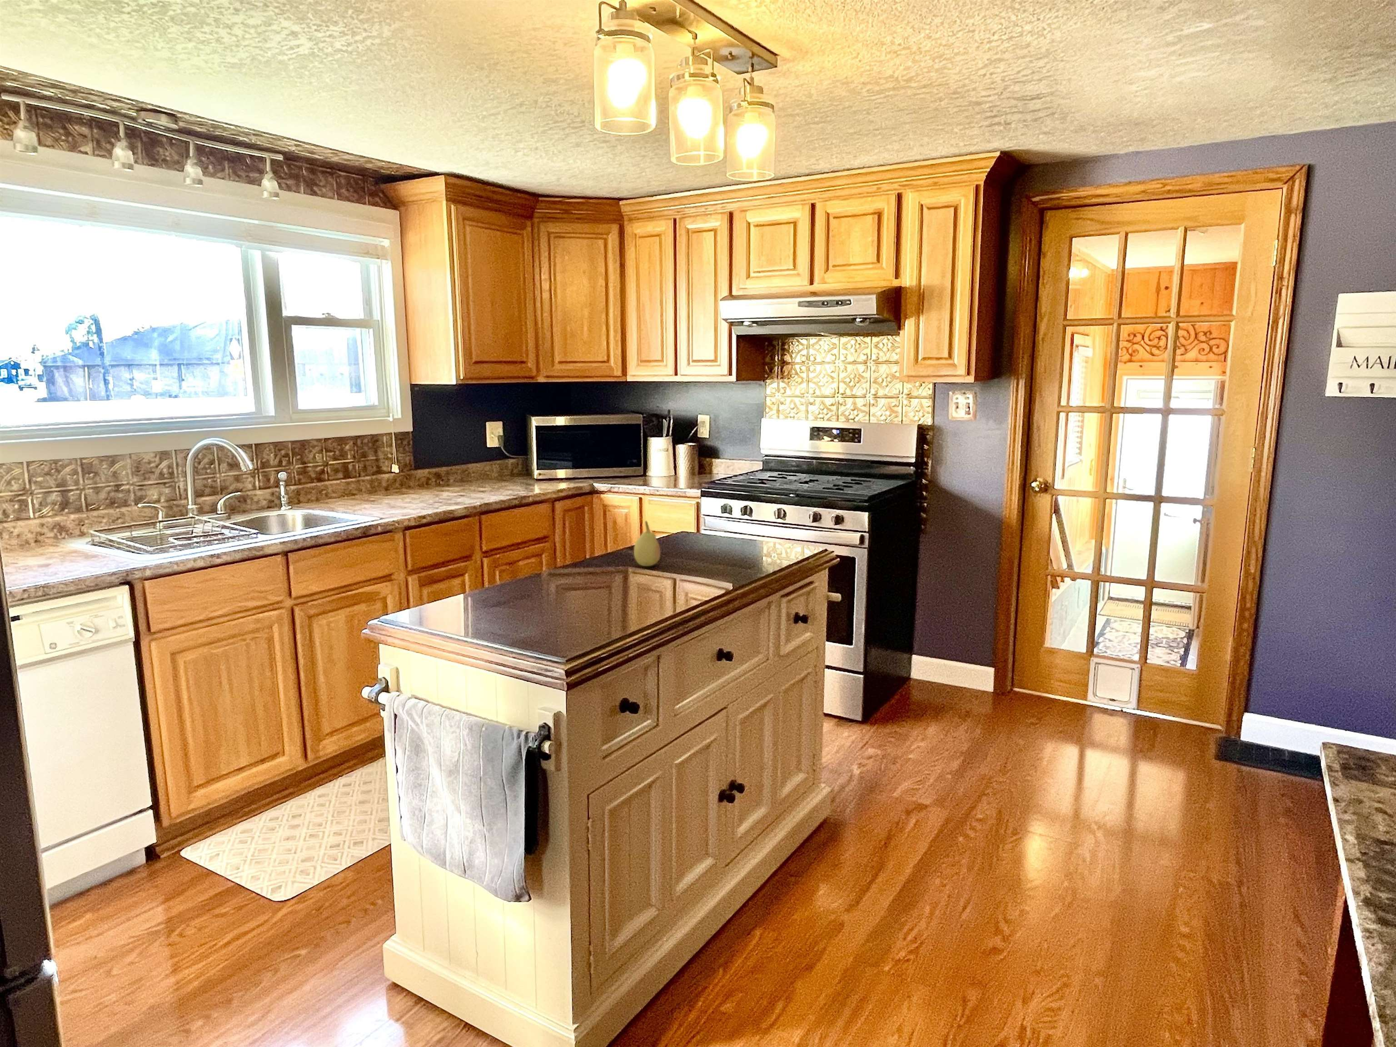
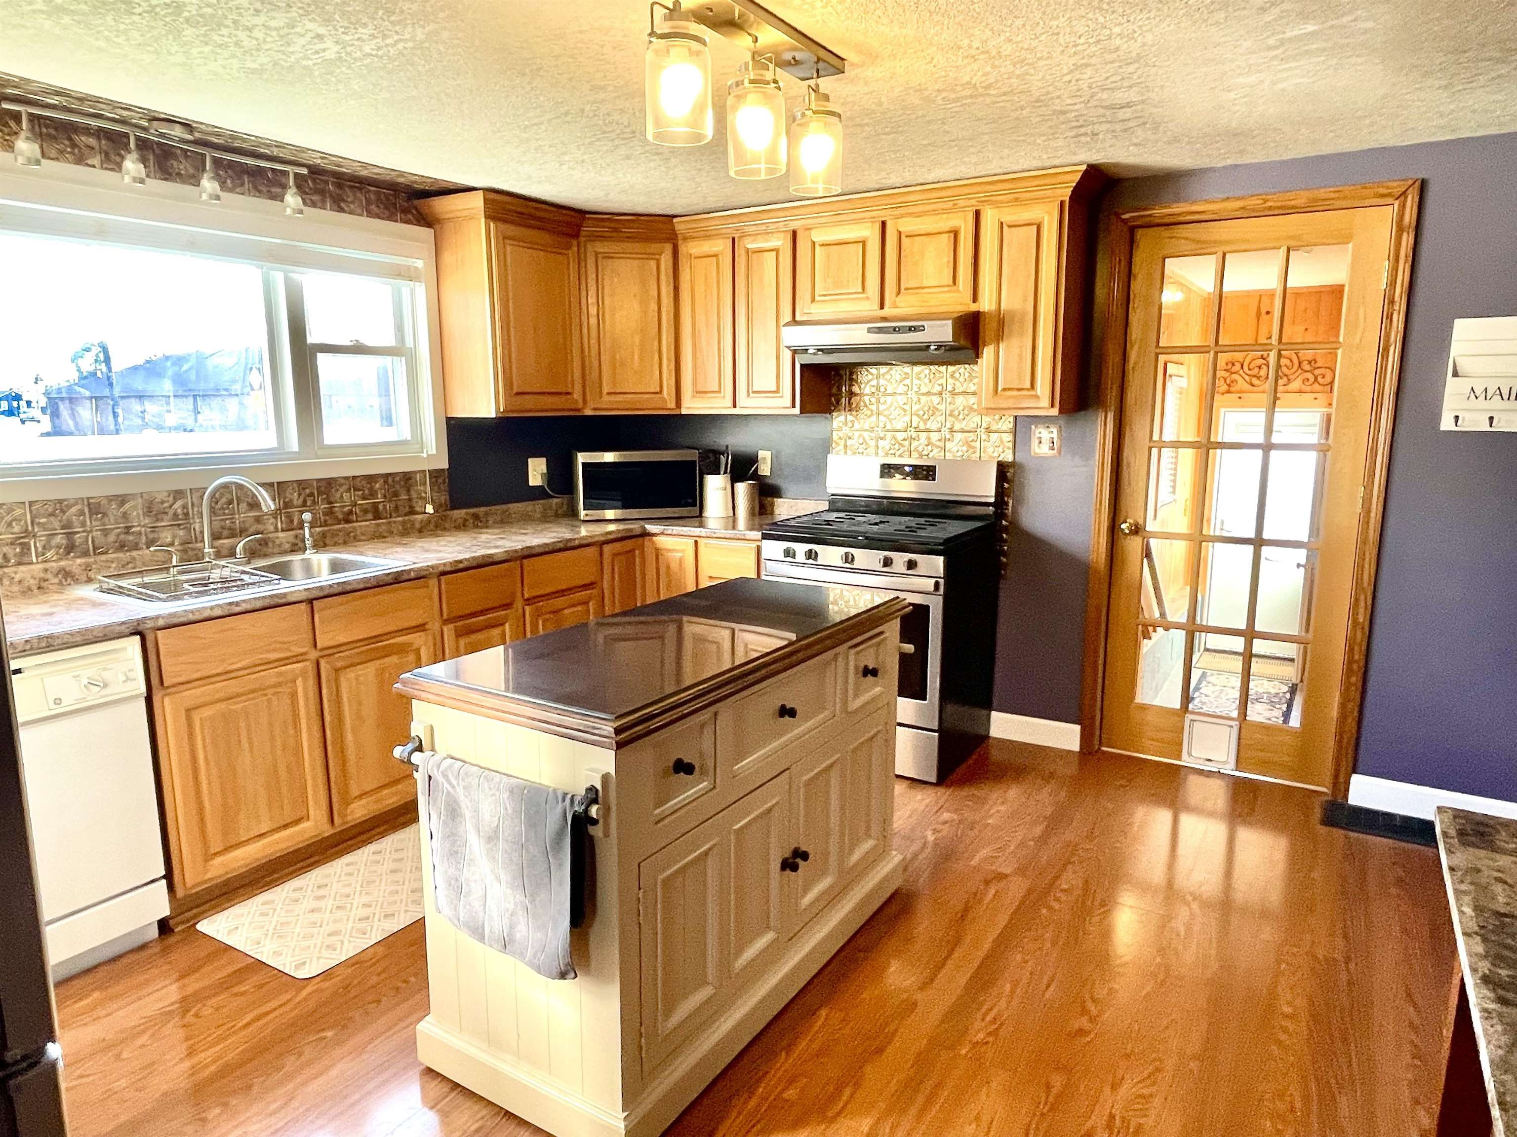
- fruit [633,520,661,566]
